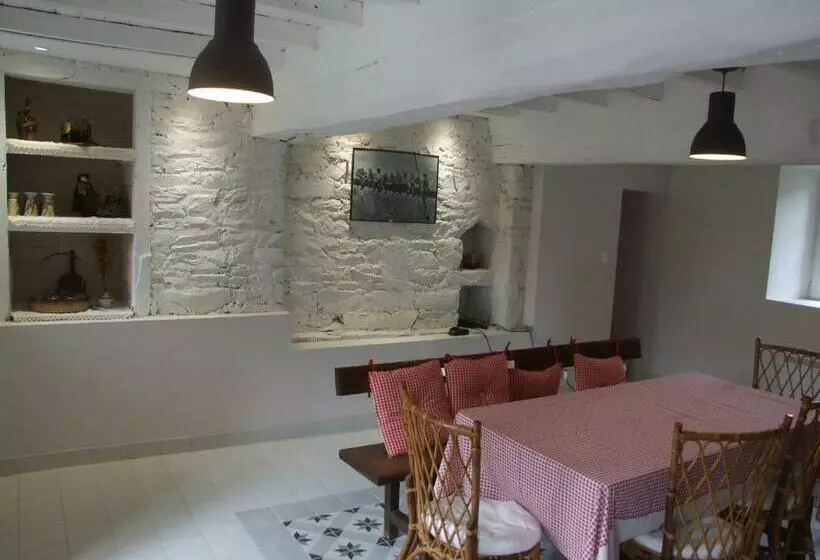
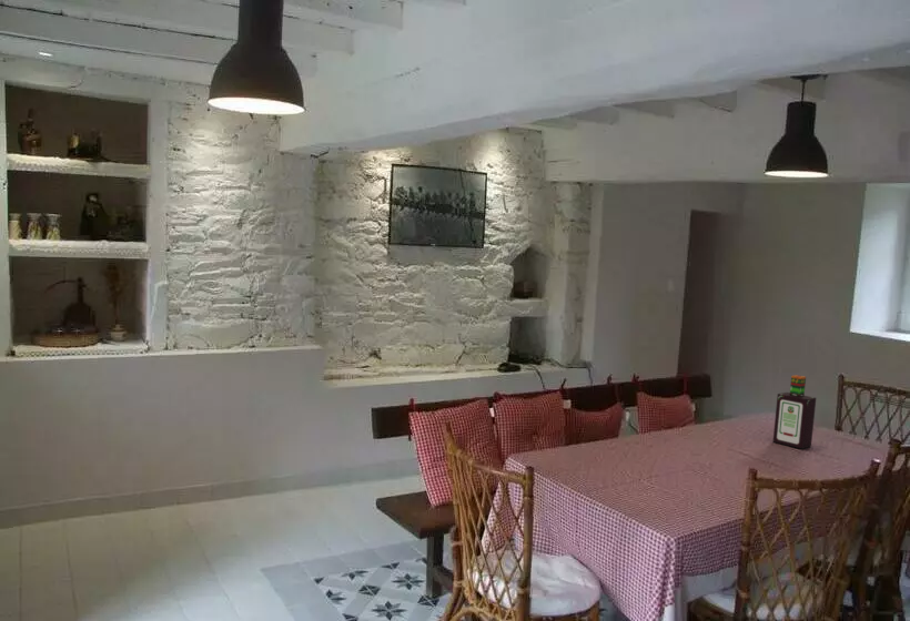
+ bottle [771,374,817,450]
